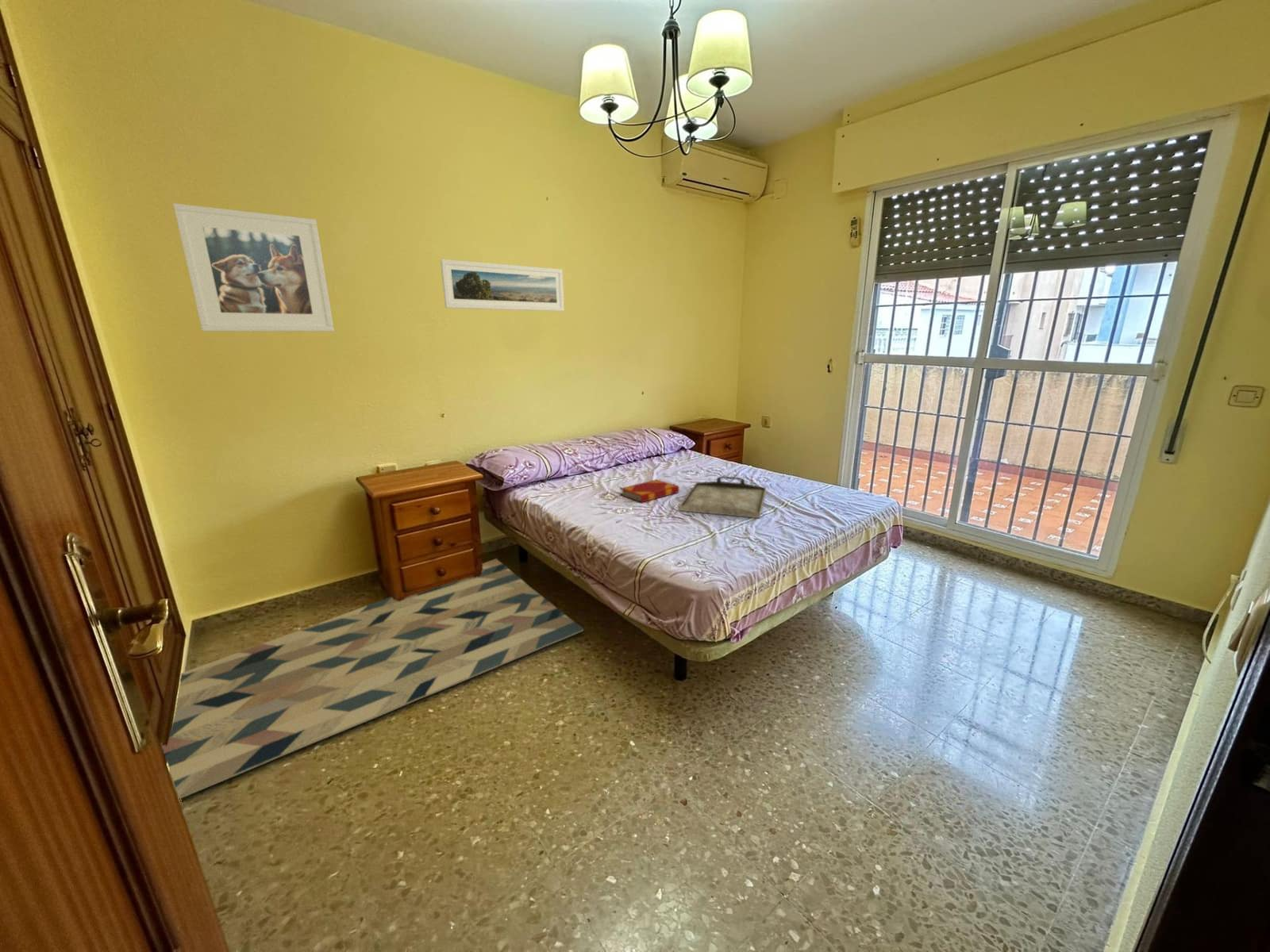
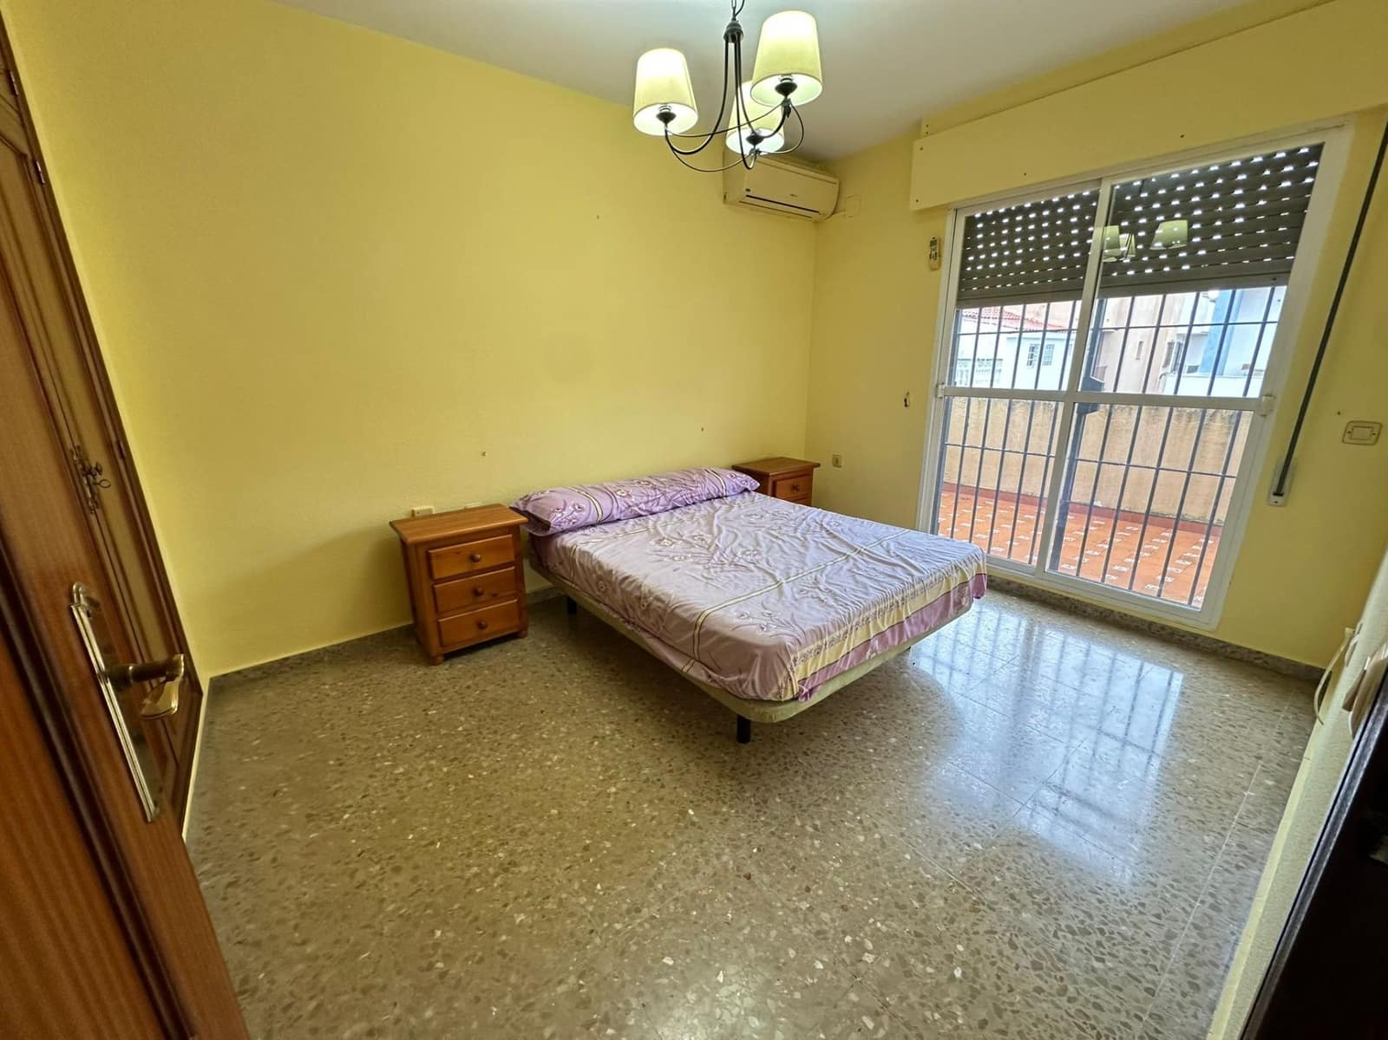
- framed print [172,202,335,332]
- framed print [440,259,565,312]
- serving tray [679,475,767,519]
- rug [160,558,584,800]
- hardback book [619,478,680,504]
